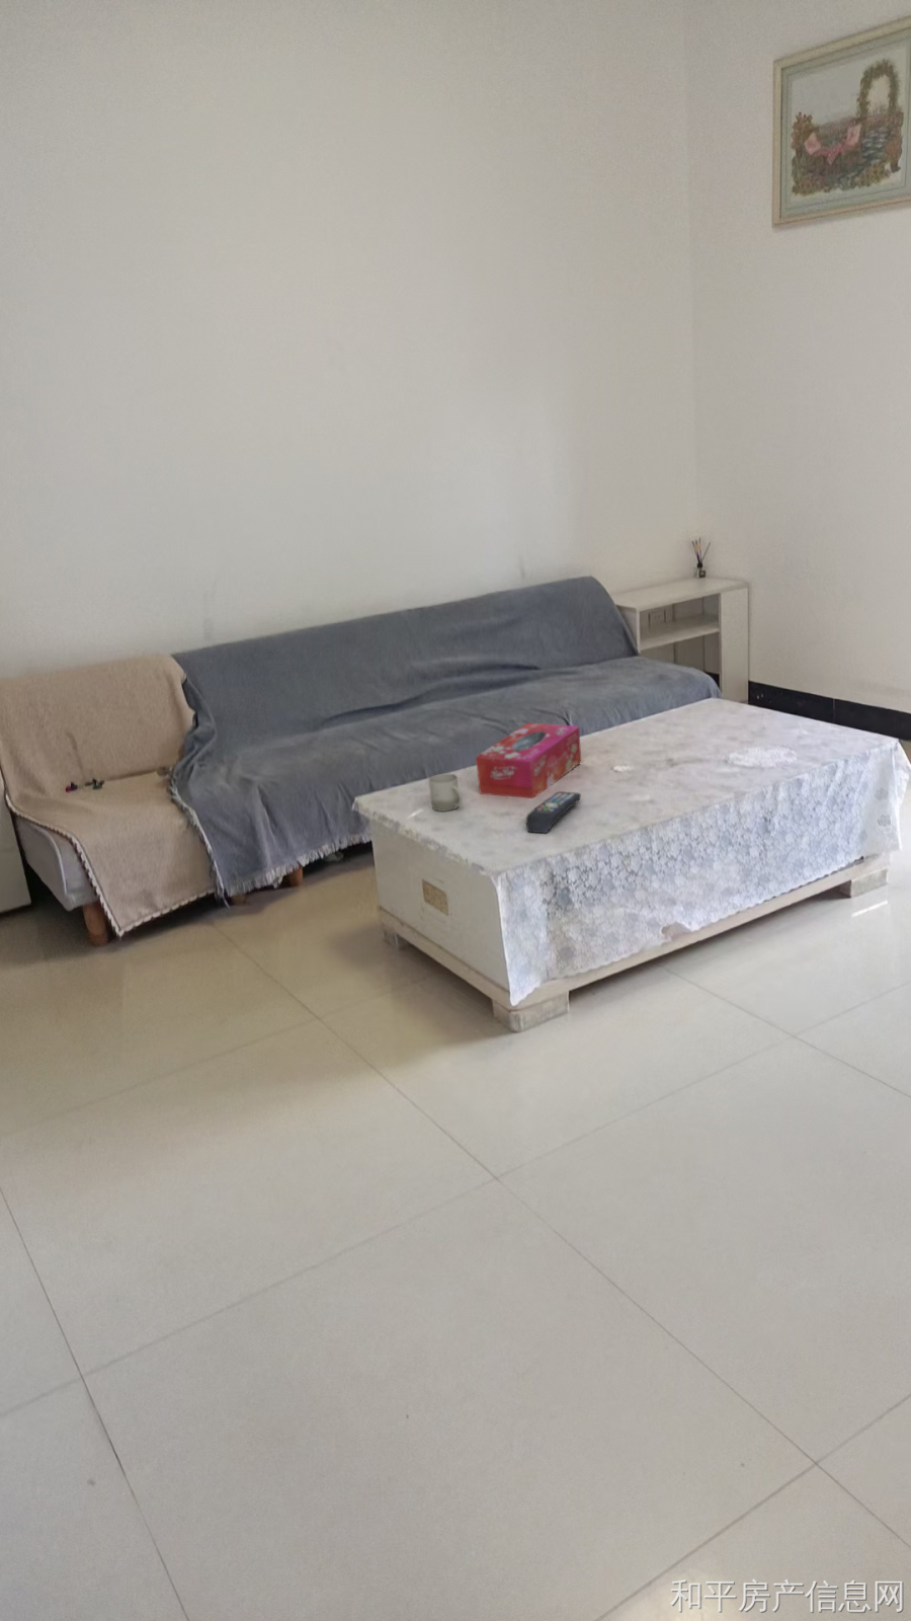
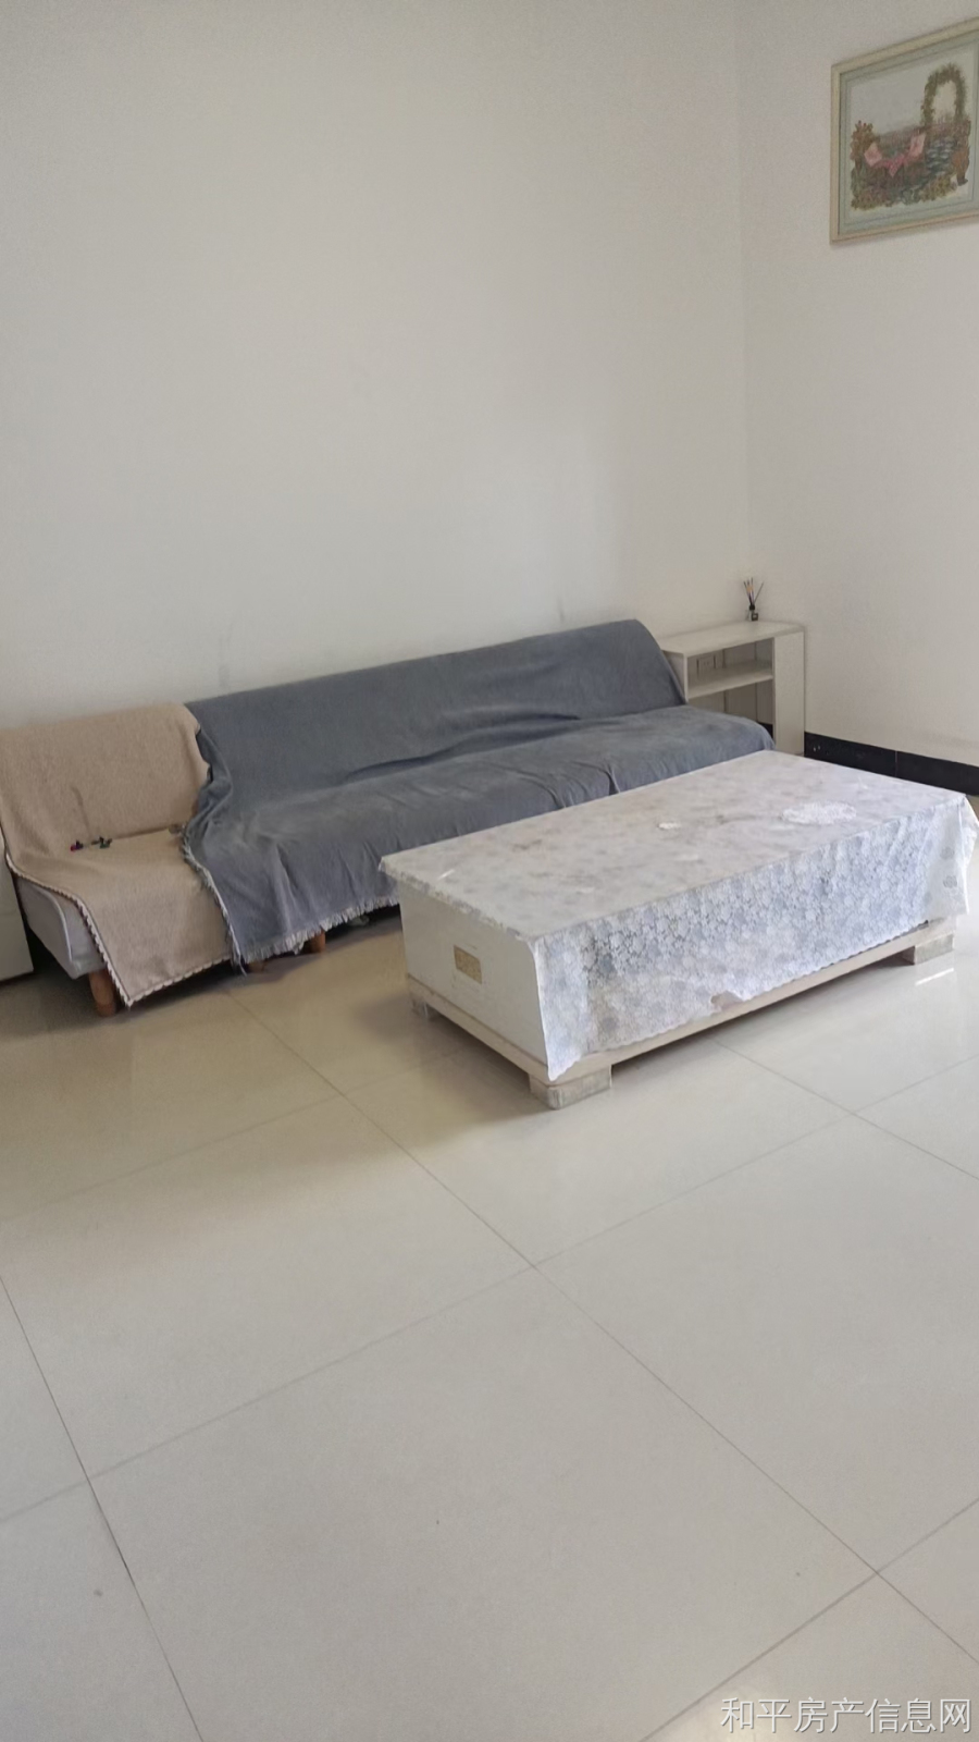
- remote control [525,792,582,834]
- cup [428,773,464,813]
- tissue box [475,723,582,799]
